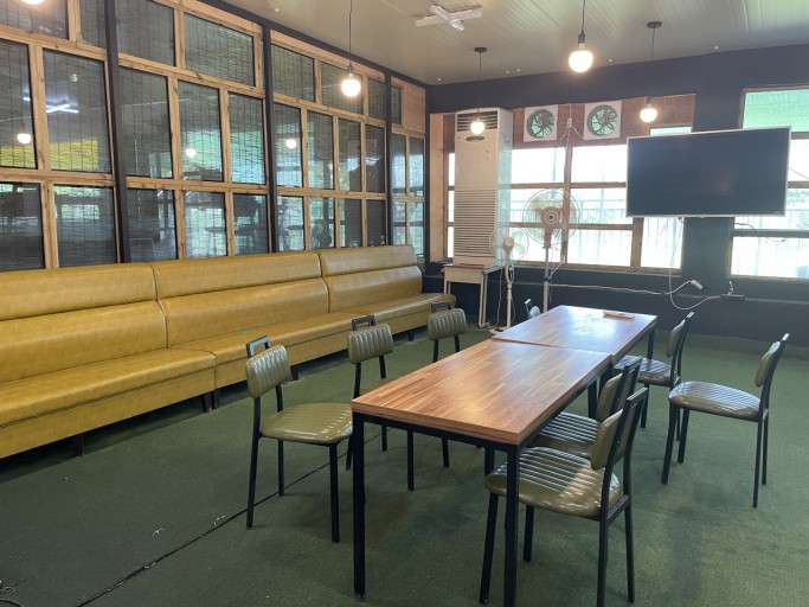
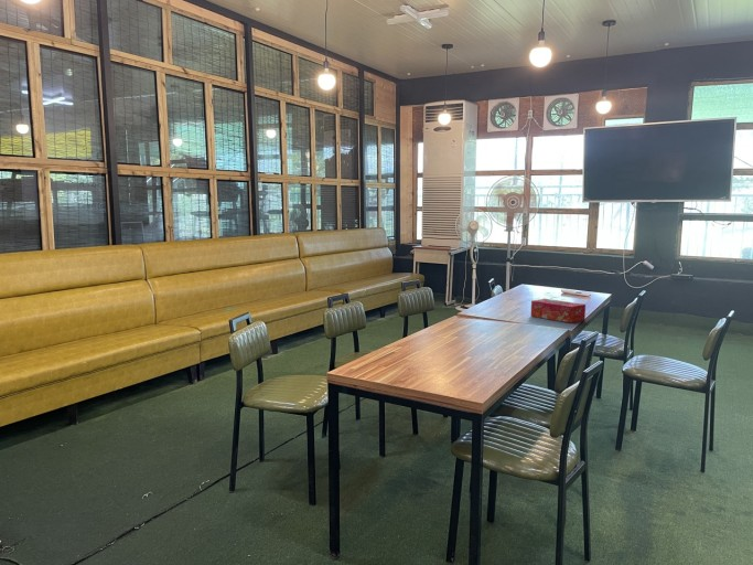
+ tissue box [530,298,587,324]
